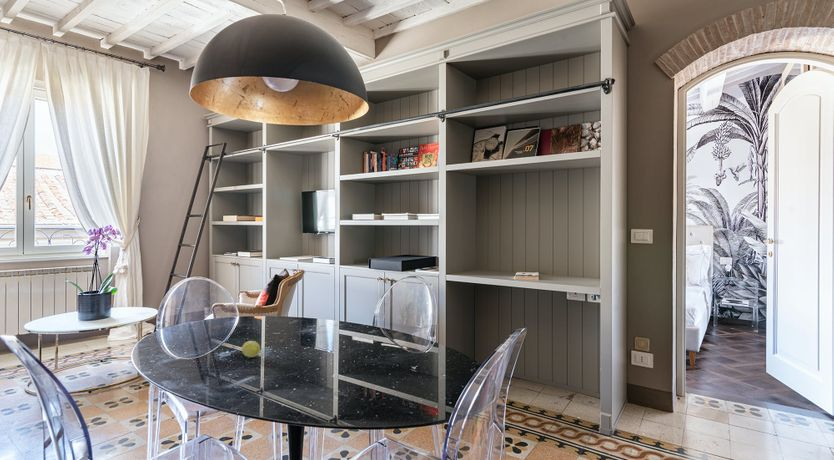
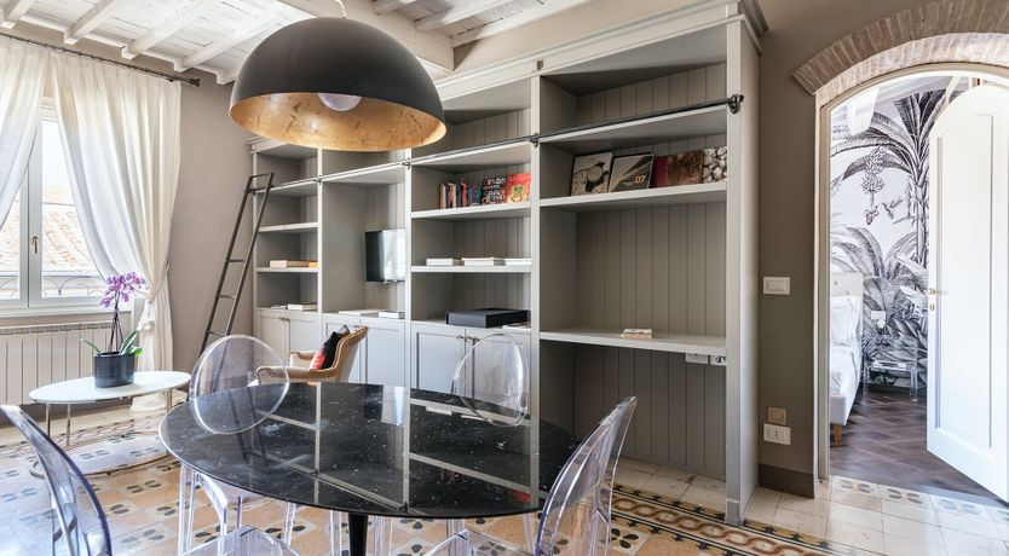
- fruit [241,340,261,358]
